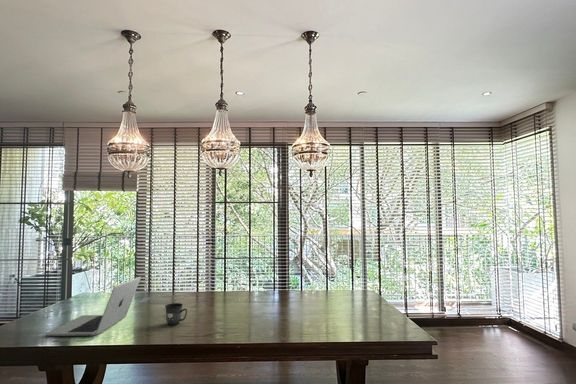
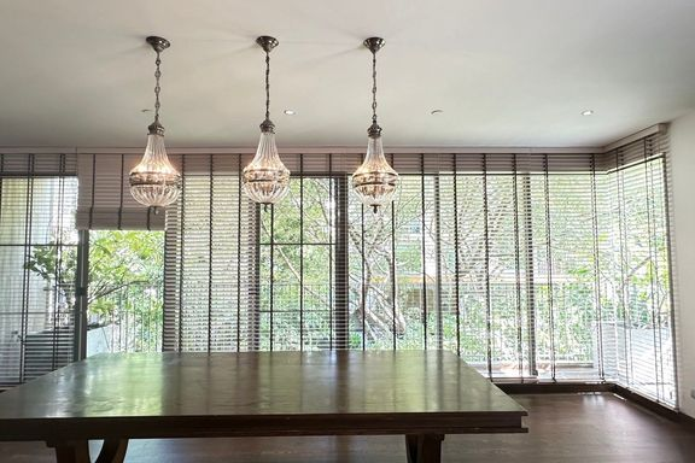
- laptop [44,276,142,337]
- mug [164,302,188,326]
